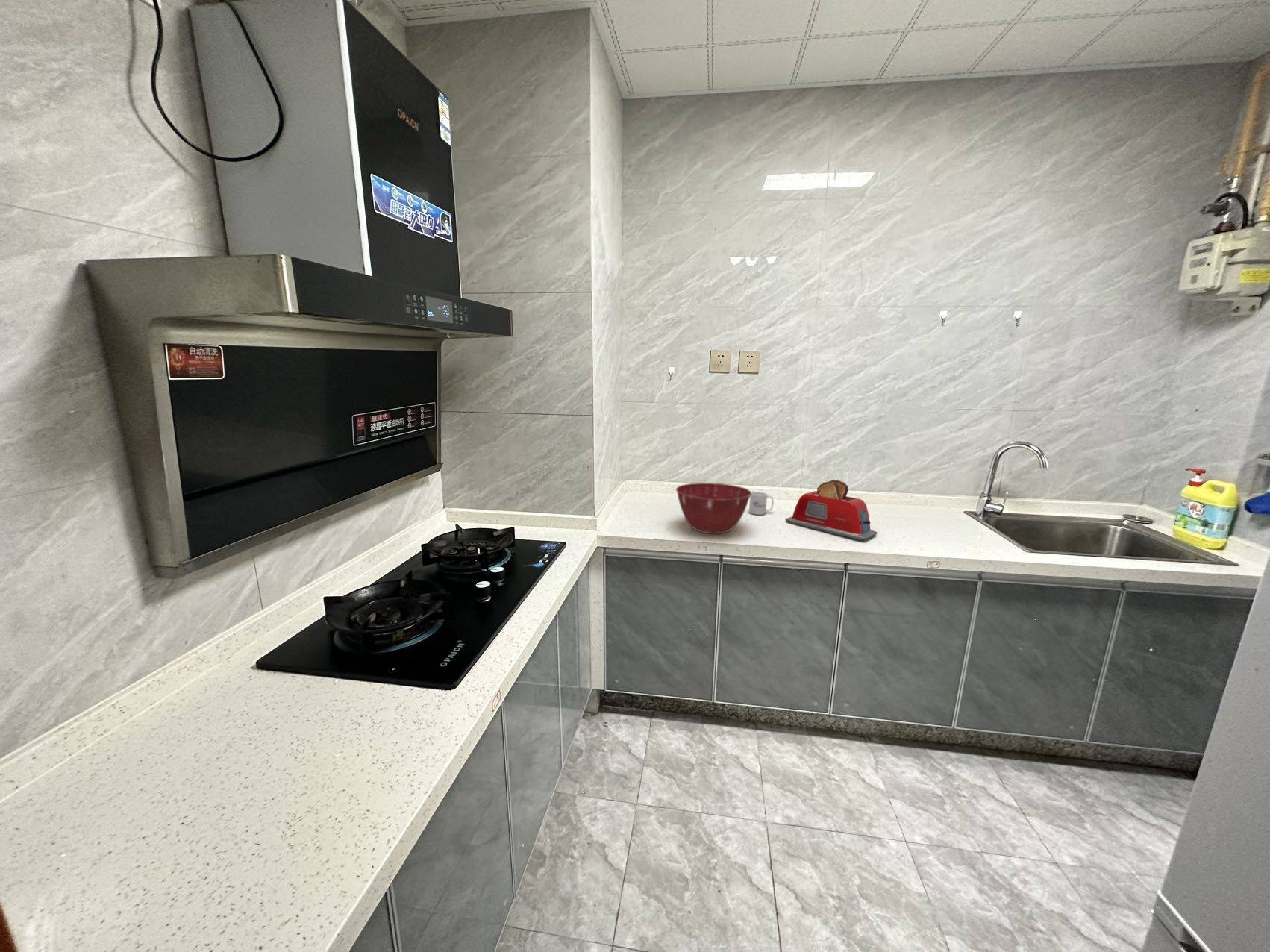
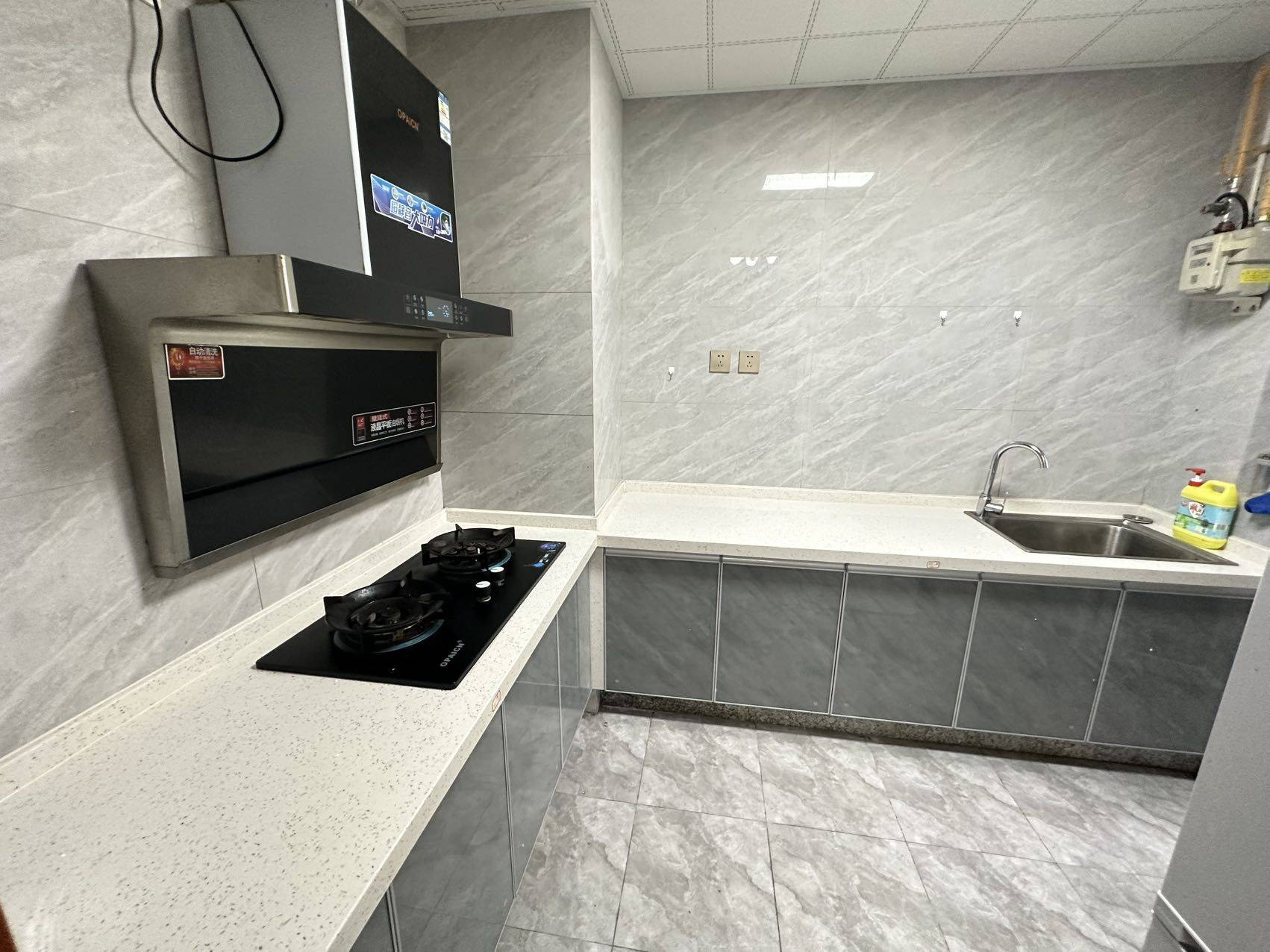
- mug [748,491,775,516]
- mixing bowl [675,482,751,535]
- toaster [785,479,878,541]
